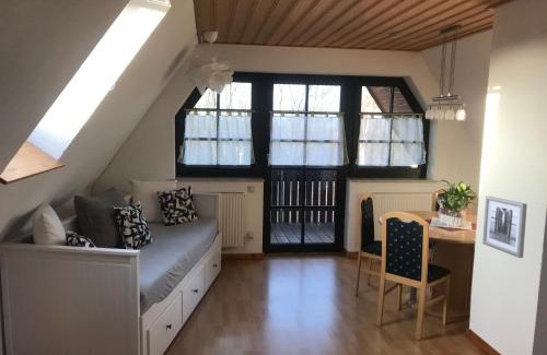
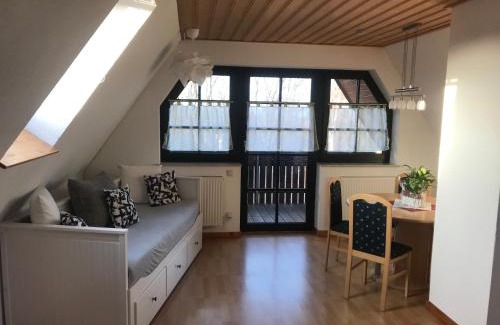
- wall art [481,196,528,259]
